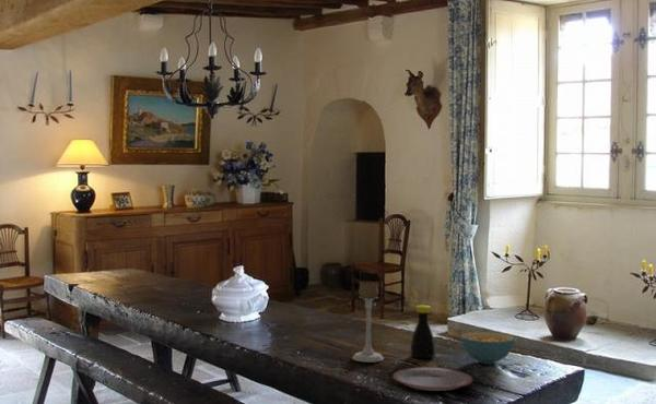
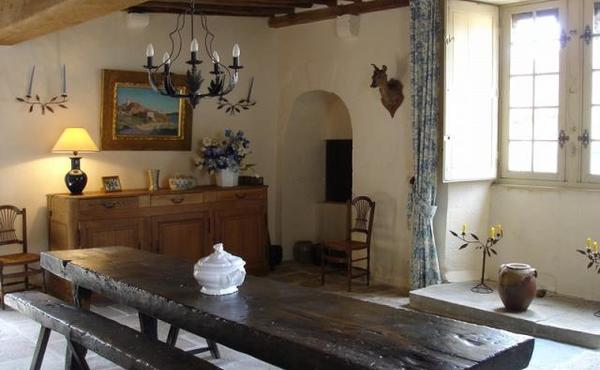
- cereal bowl [460,331,515,365]
- bottle [410,305,436,359]
- plate [391,367,475,392]
- candle holder [351,281,385,364]
